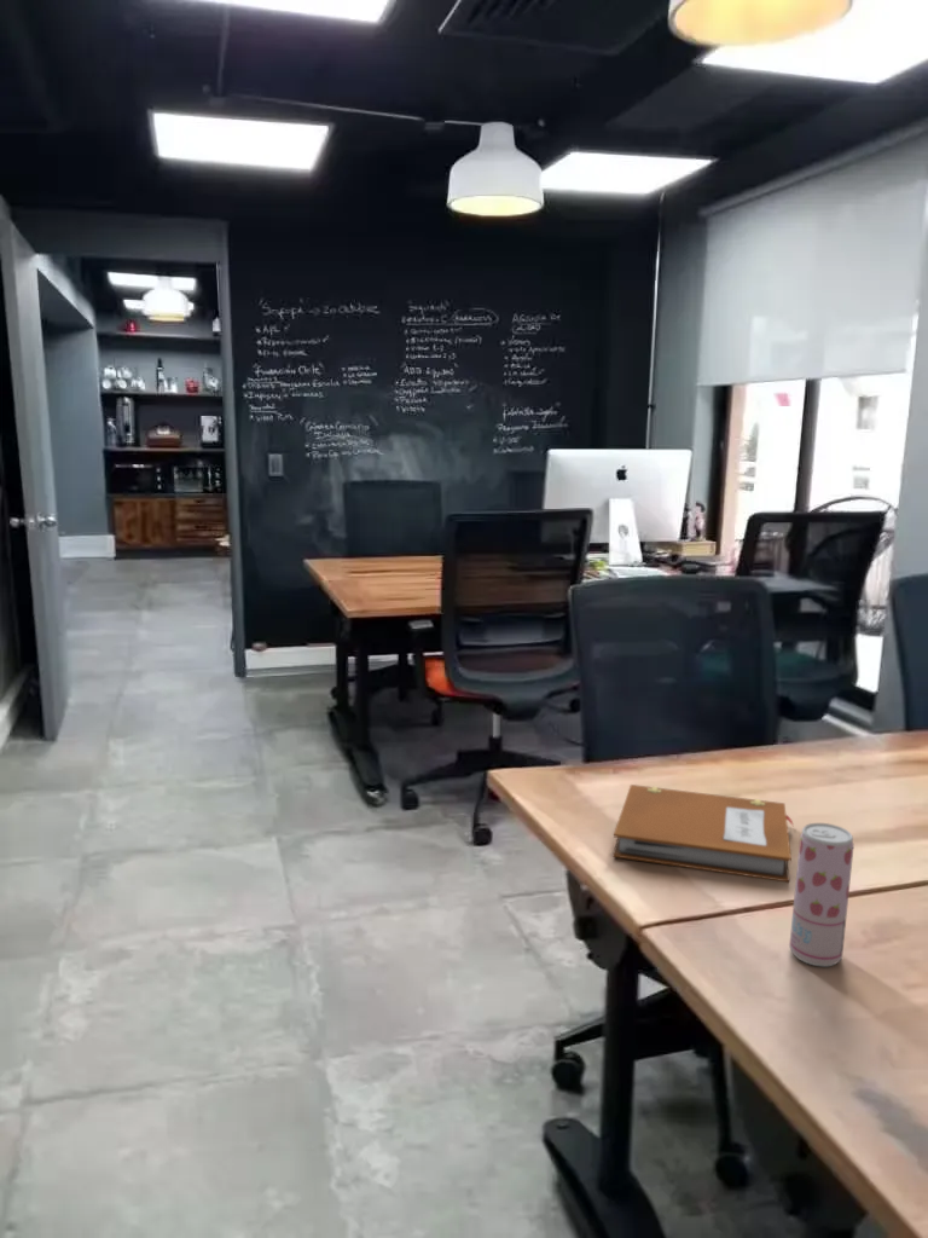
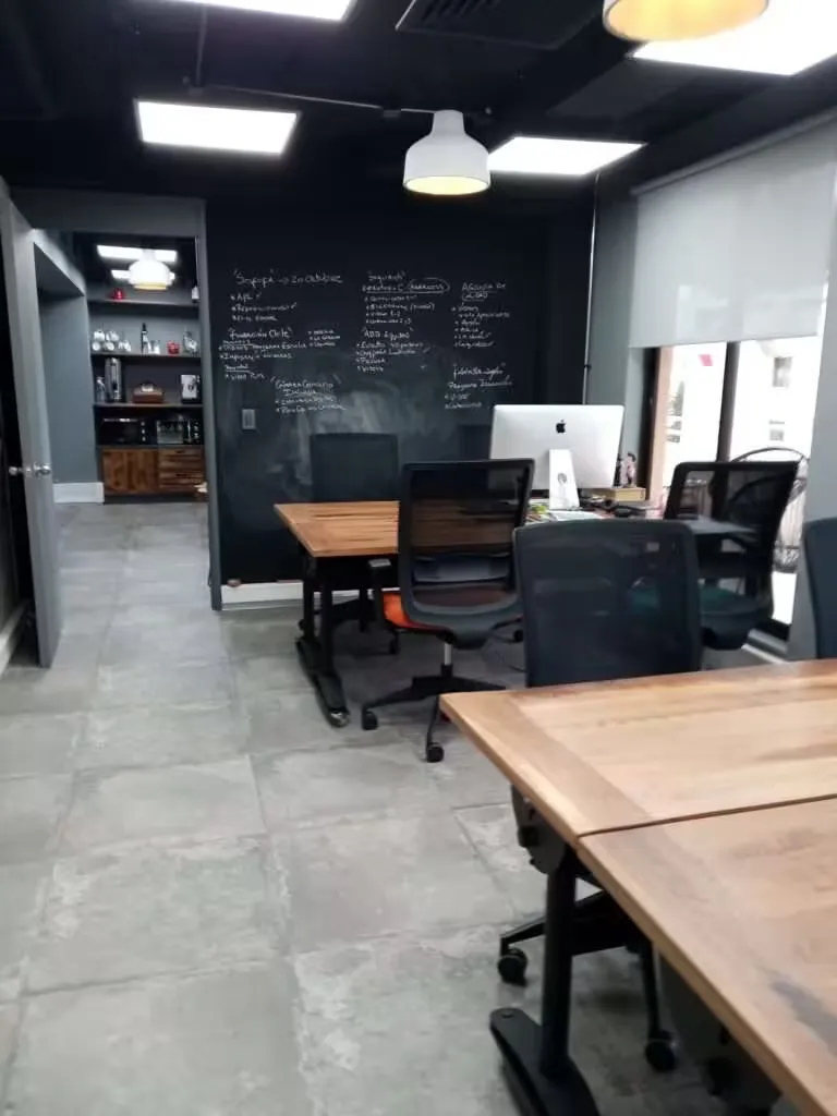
- beverage can [788,822,856,967]
- notebook [611,783,795,884]
